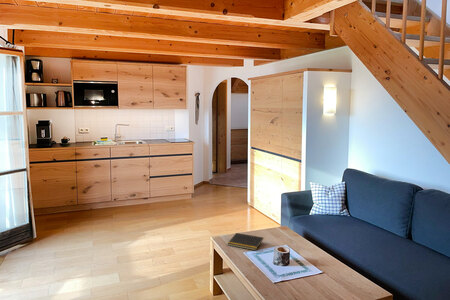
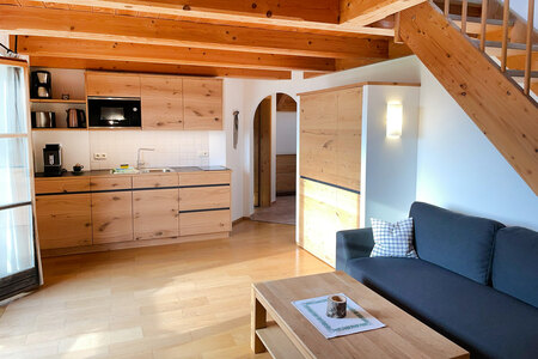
- notepad [226,232,264,251]
